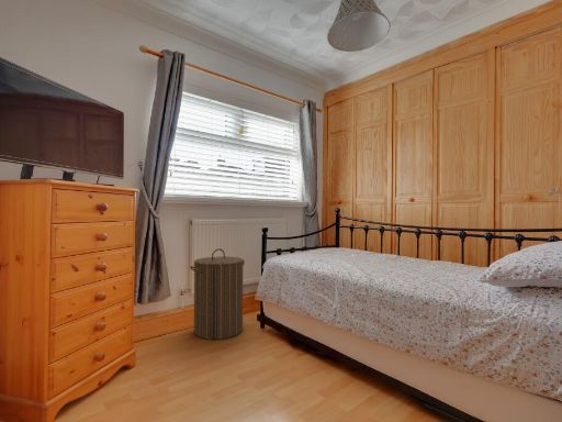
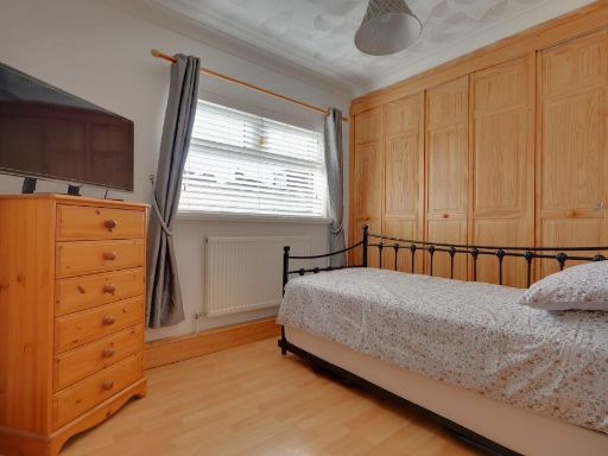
- laundry hamper [190,247,246,341]
